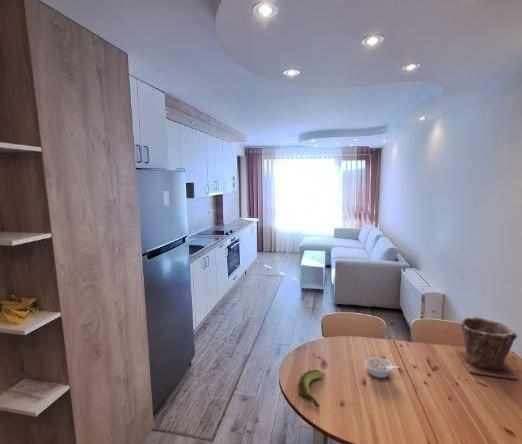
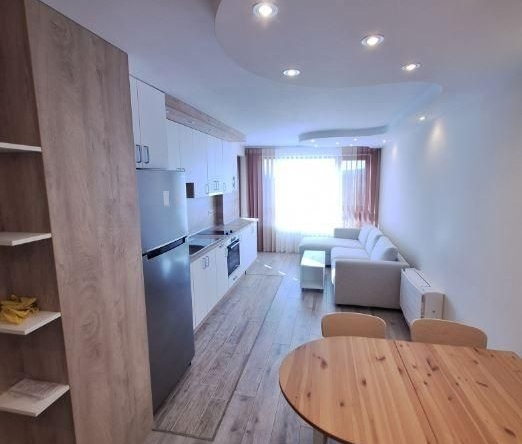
- banana [297,369,326,407]
- legume [364,356,400,379]
- plant pot [455,315,520,380]
